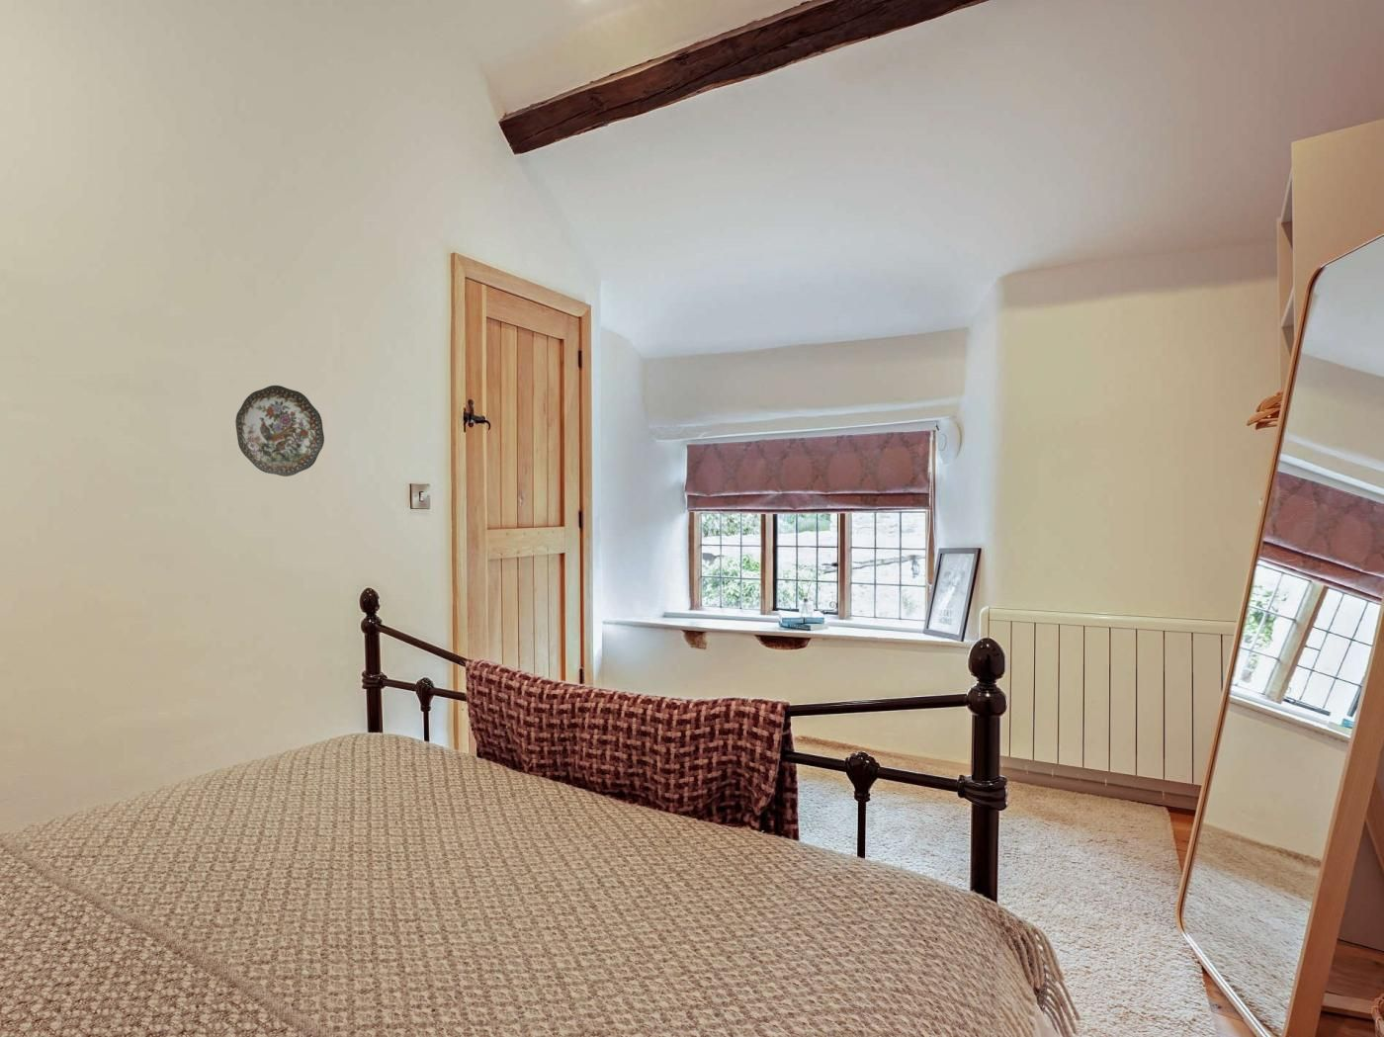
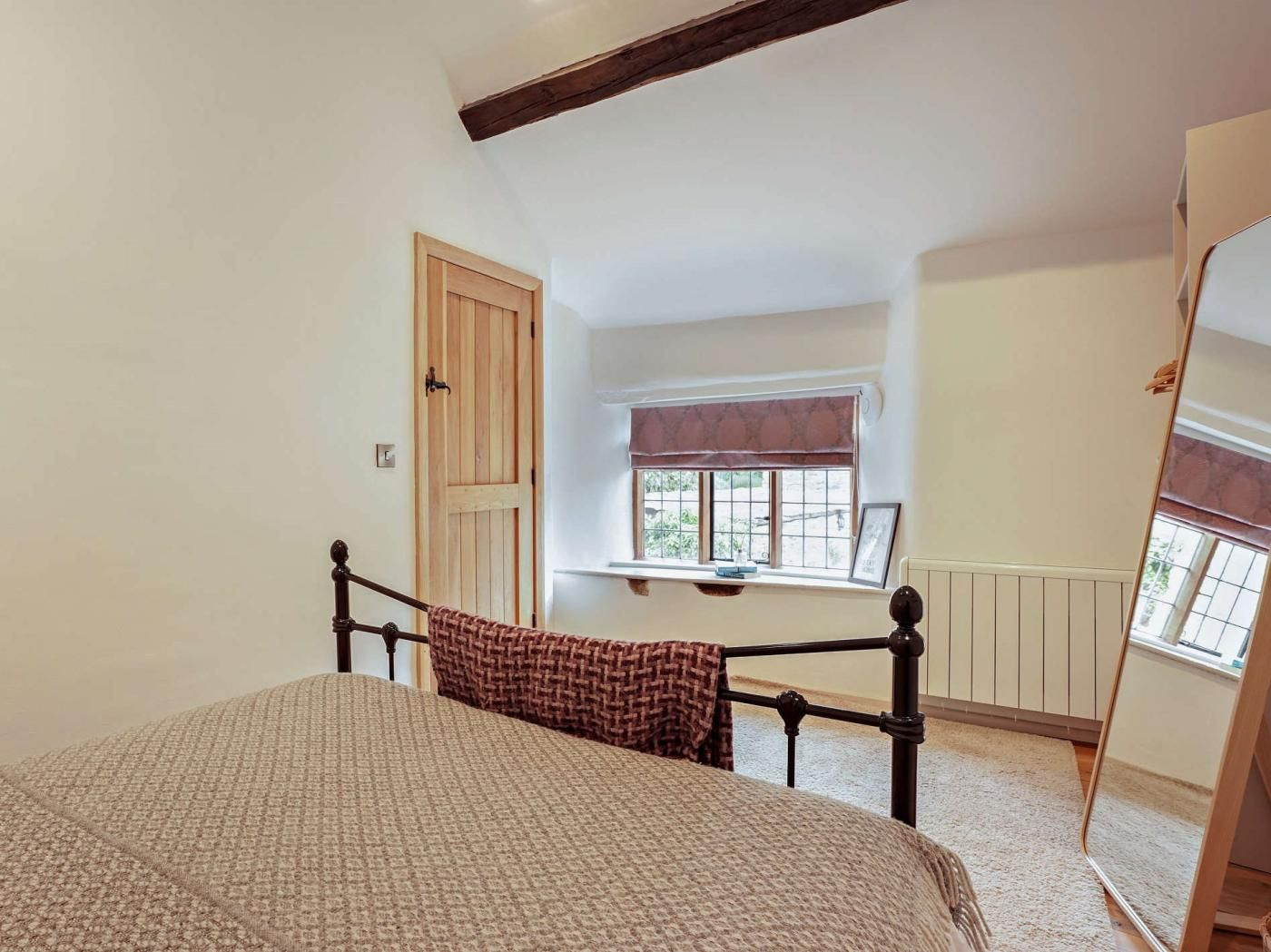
- decorative plate [234,385,326,477]
